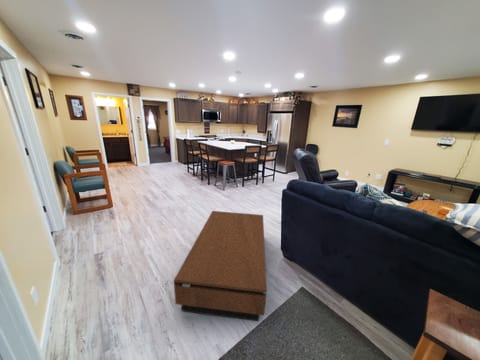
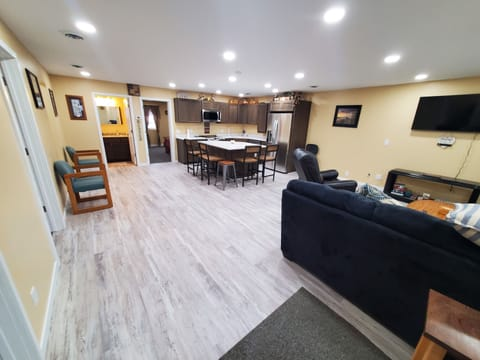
- coffee table [173,210,267,322]
